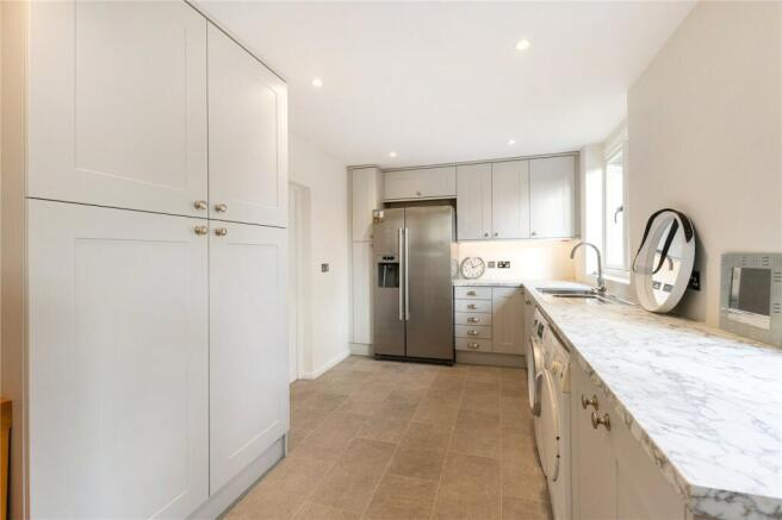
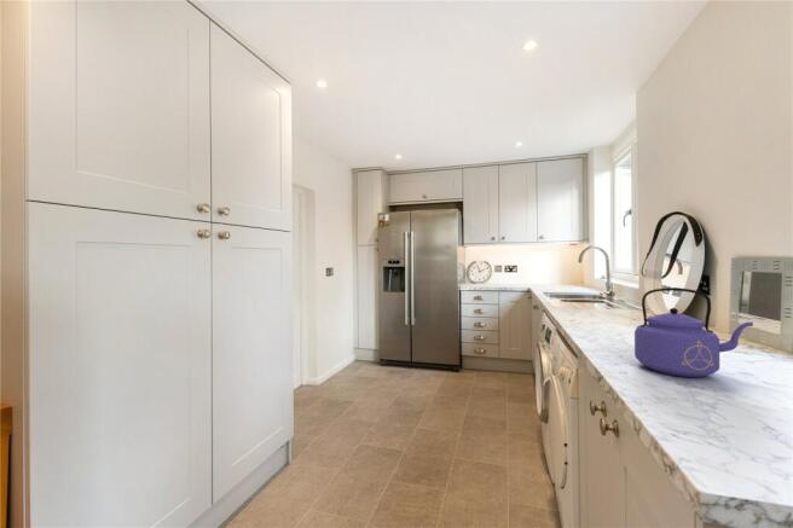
+ kettle [633,286,754,378]
